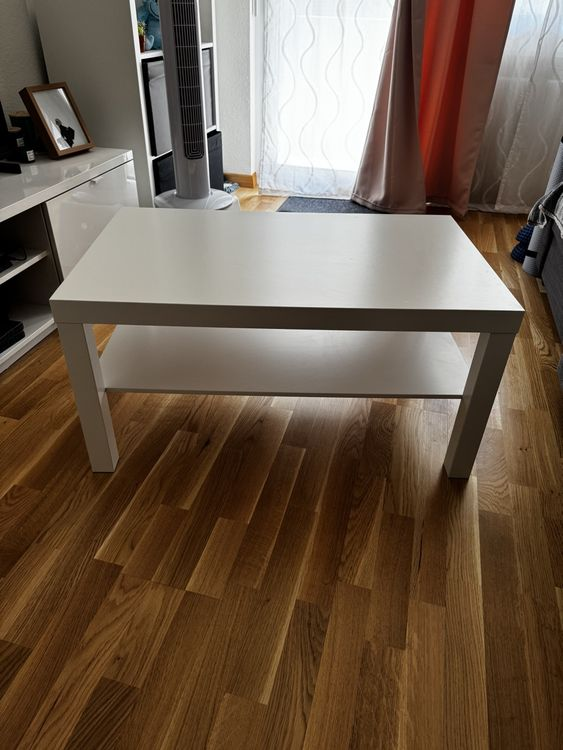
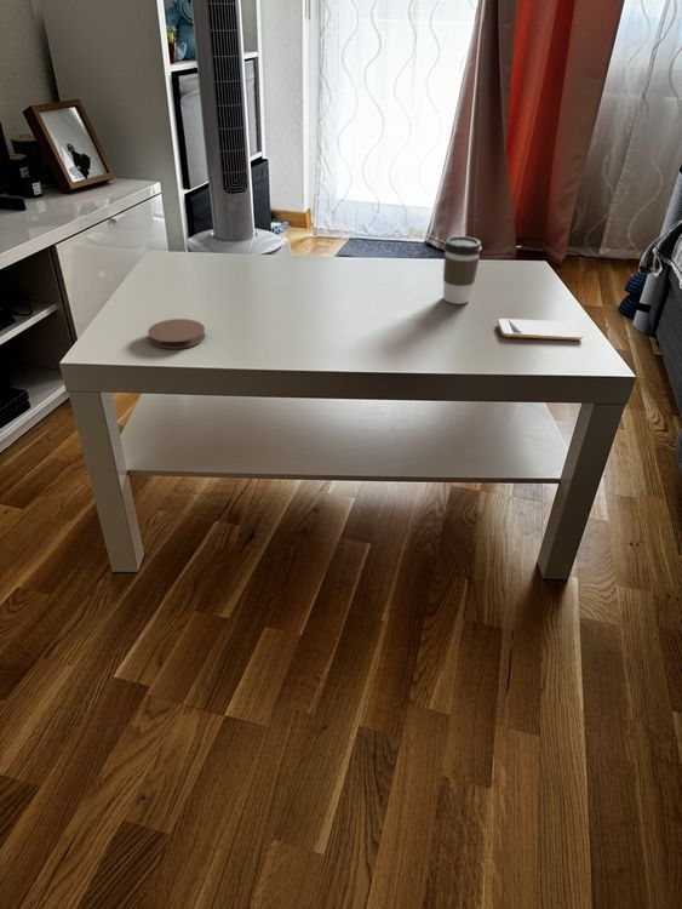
+ coaster [147,318,207,350]
+ coffee cup [442,235,482,305]
+ smartphone [497,318,584,341]
